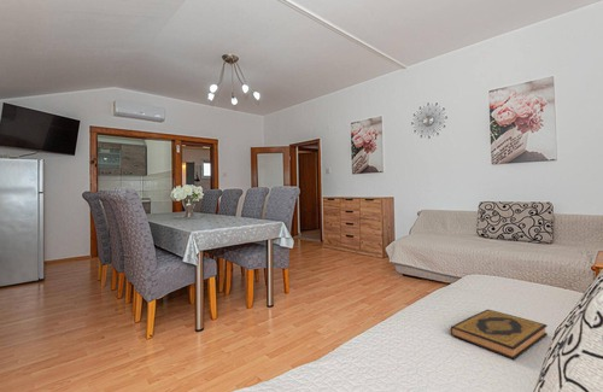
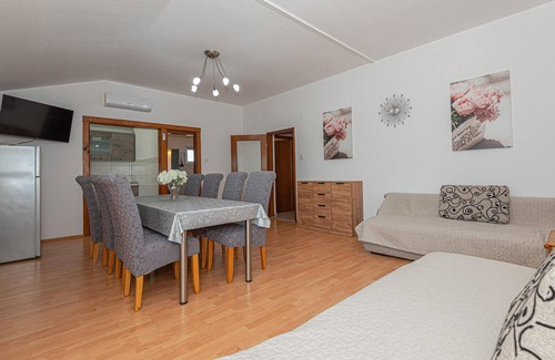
- hardback book [450,309,549,361]
